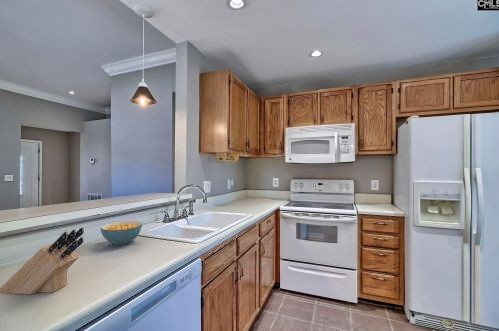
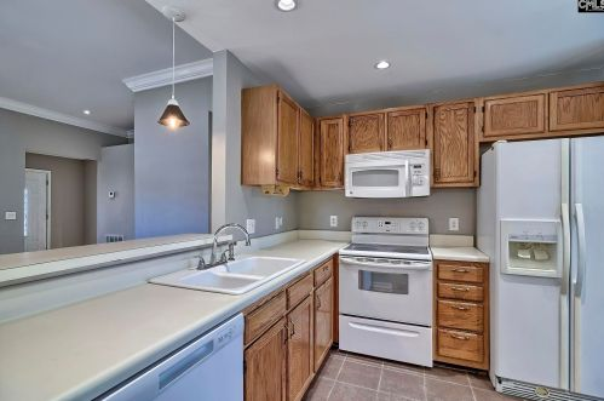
- knife block [0,226,85,295]
- cereal bowl [100,220,143,246]
